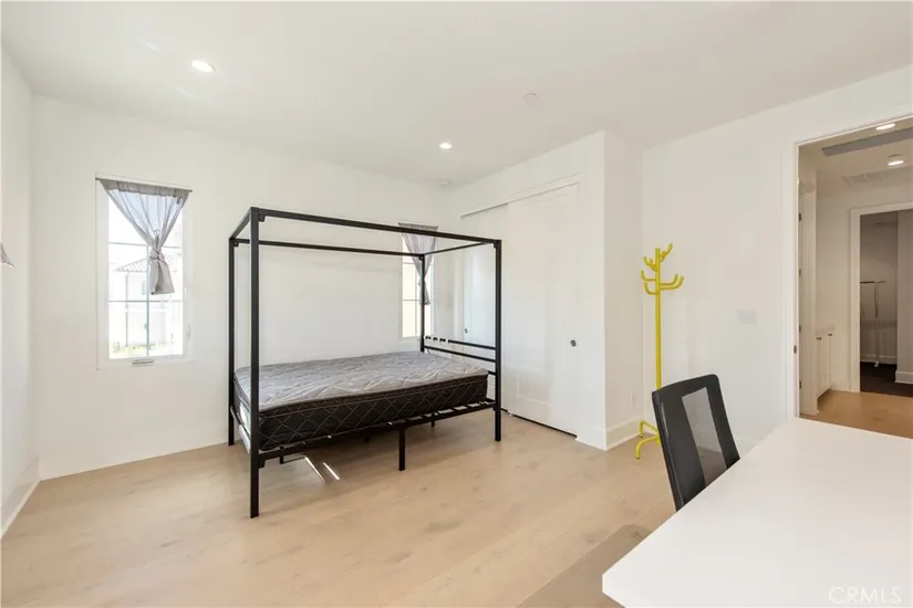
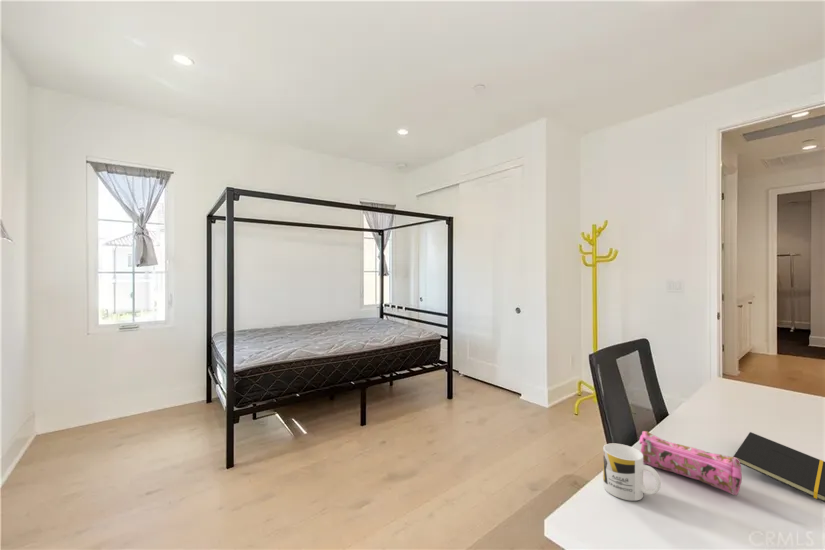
+ pencil case [639,430,743,496]
+ notepad [733,431,825,503]
+ mug [602,443,662,502]
